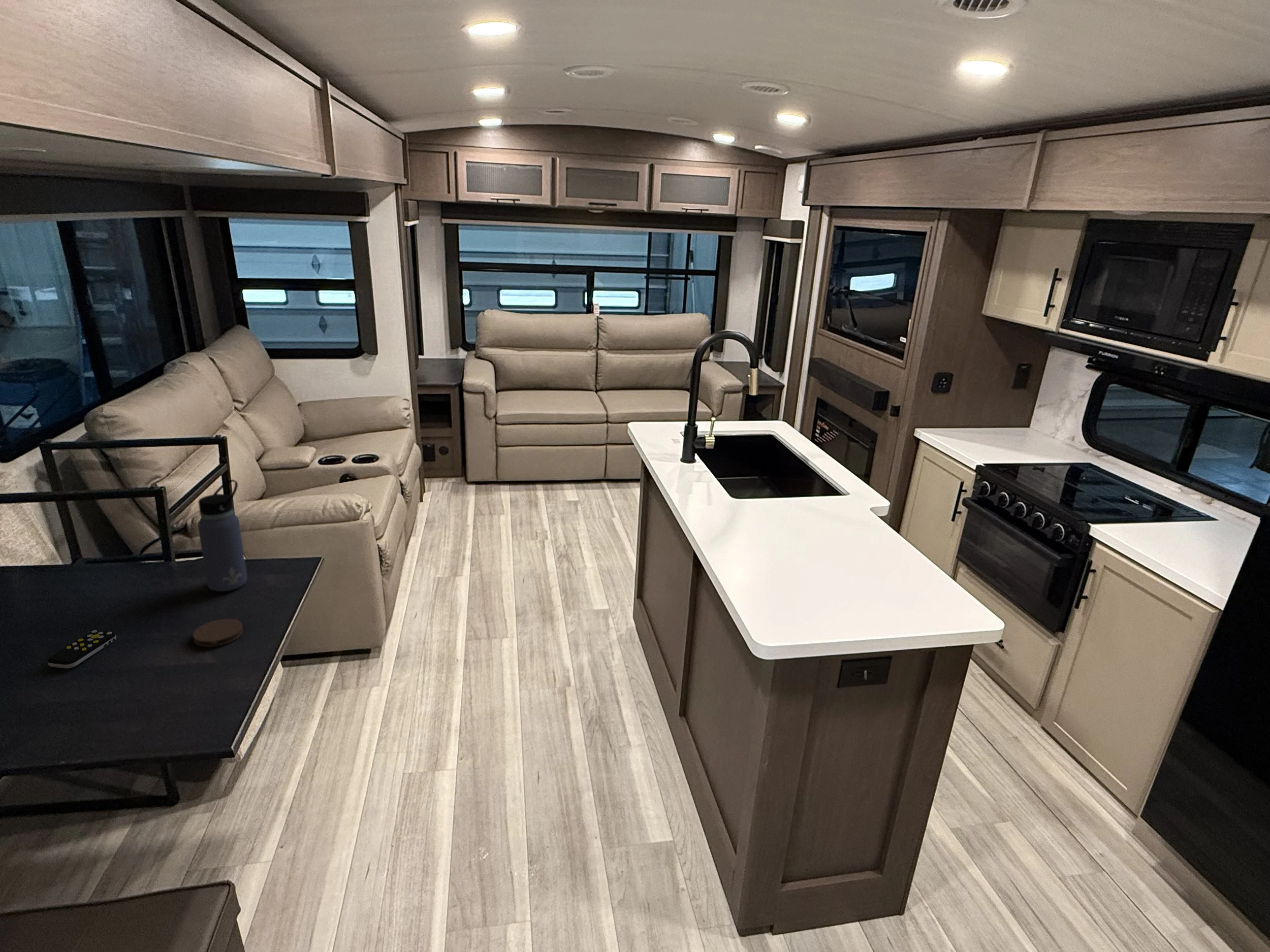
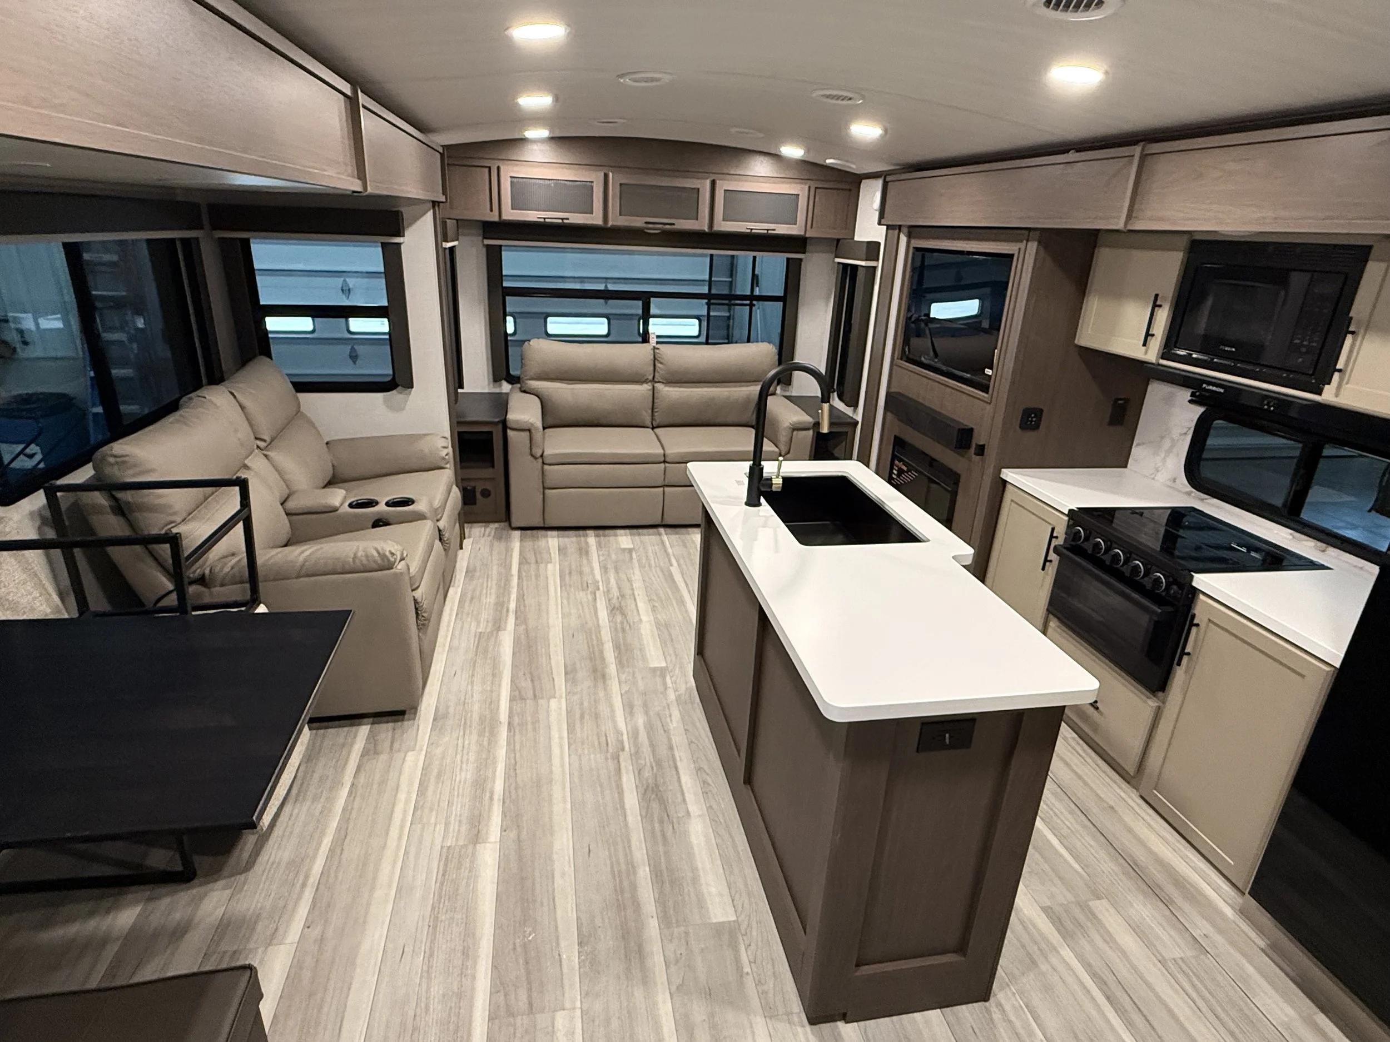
- water bottle [197,479,248,592]
- coaster [193,618,244,647]
- remote control [47,630,117,669]
